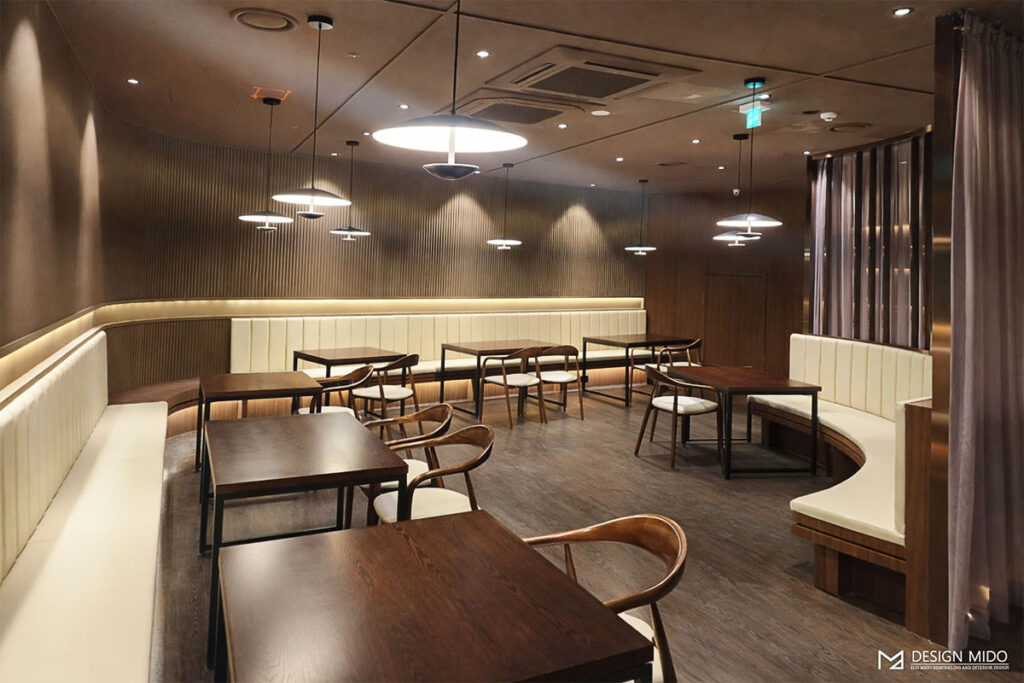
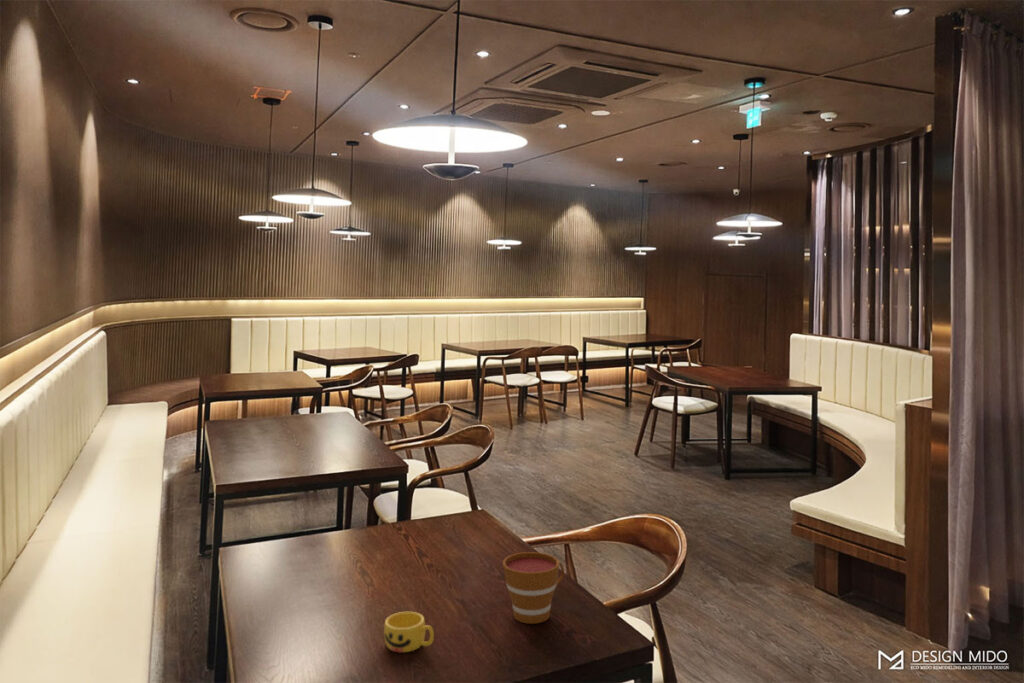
+ cup [502,551,565,625]
+ cup [383,611,435,653]
